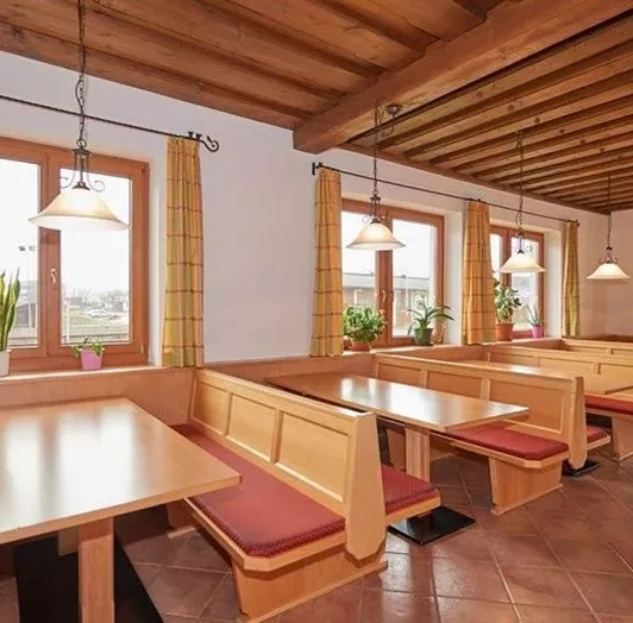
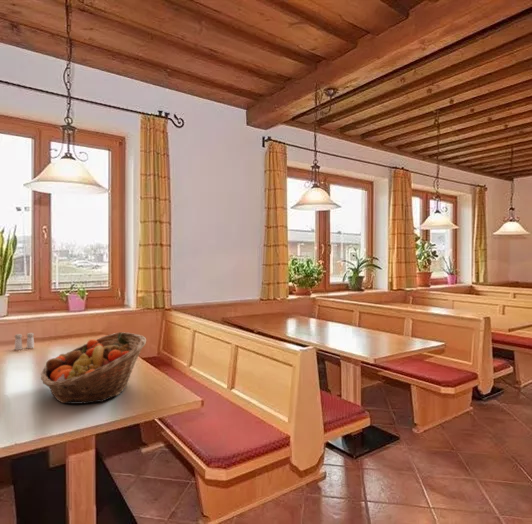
+ salt and pepper shaker [14,332,35,351]
+ fruit basket [40,331,147,405]
